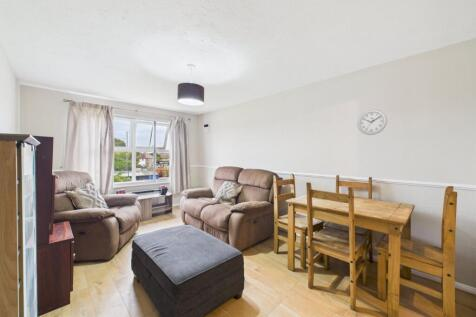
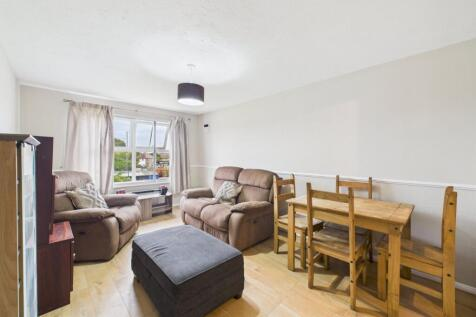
- wall clock [357,109,388,136]
